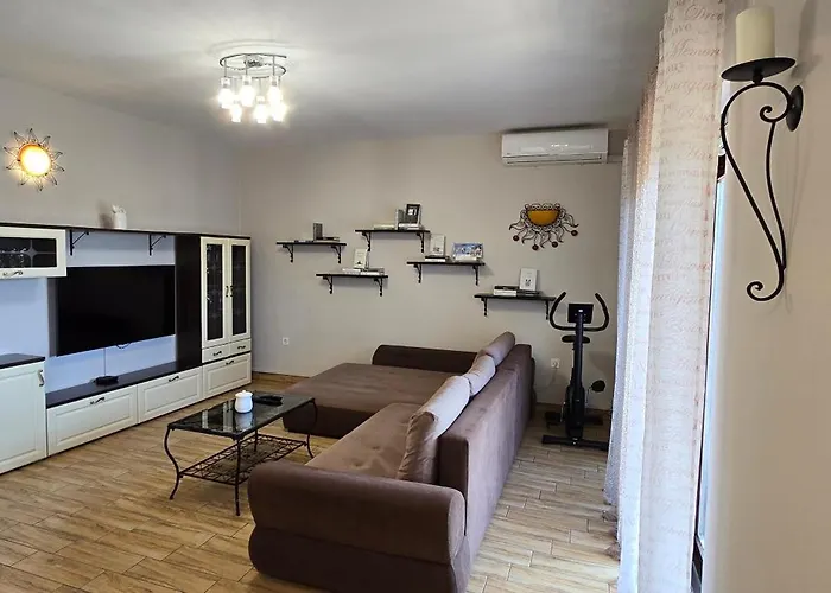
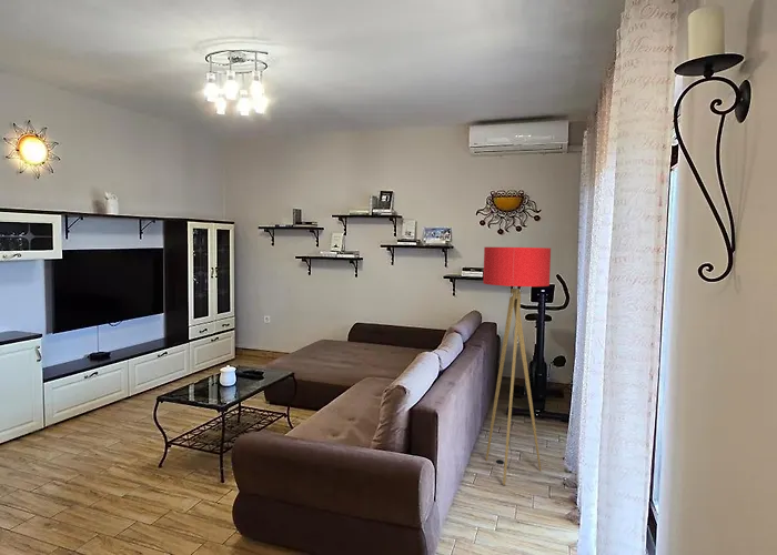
+ floor lamp [483,246,552,486]
